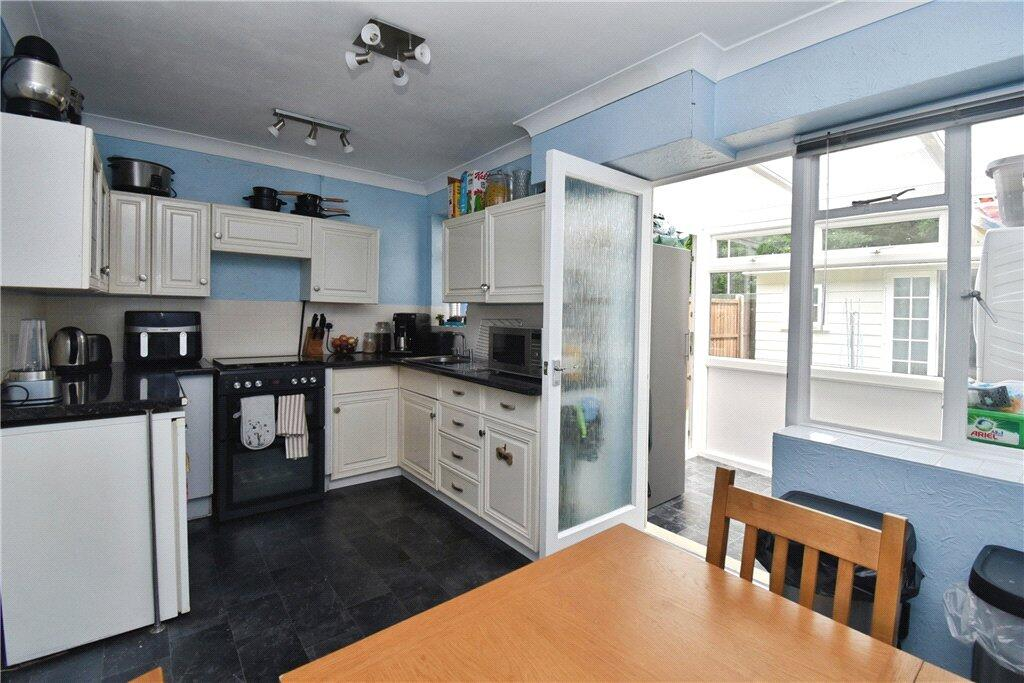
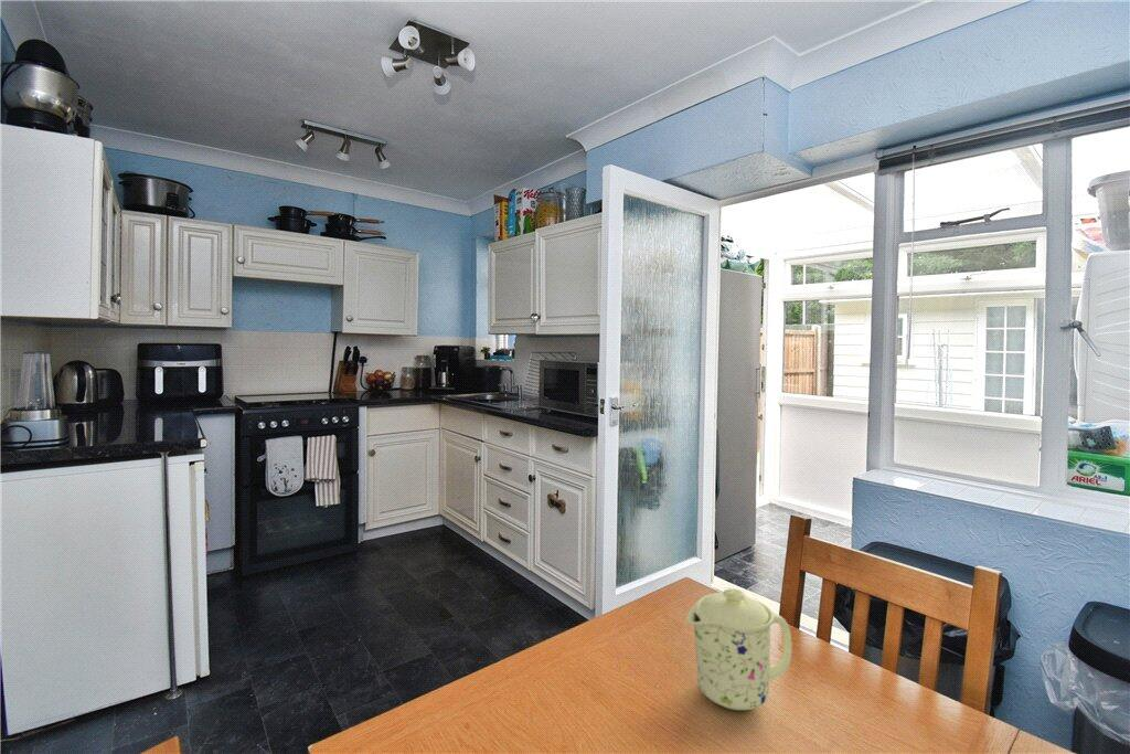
+ mug [685,587,793,711]
